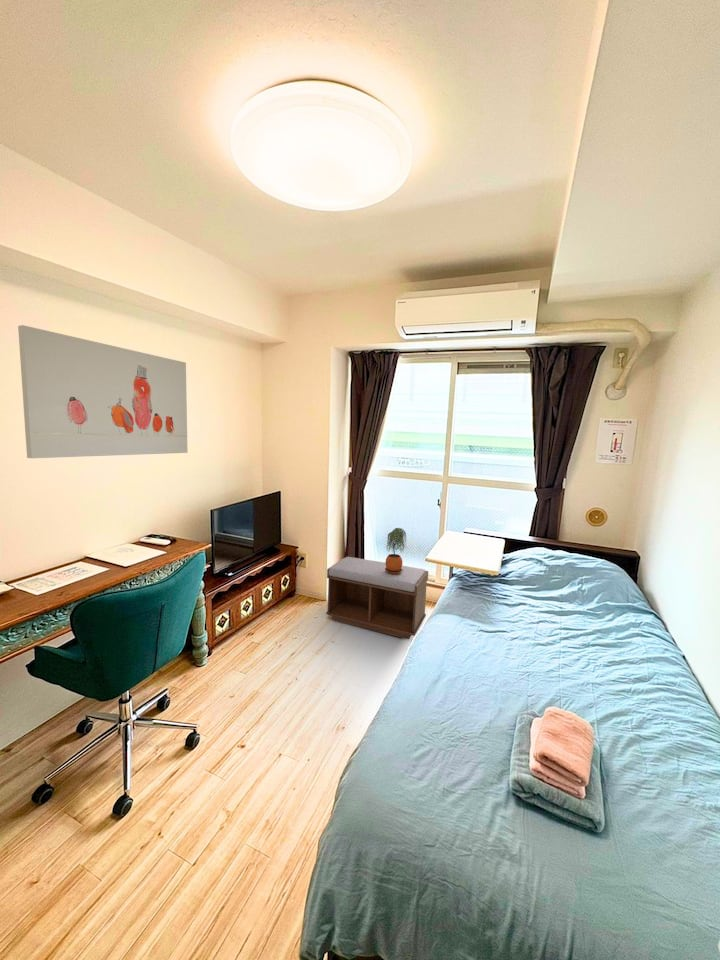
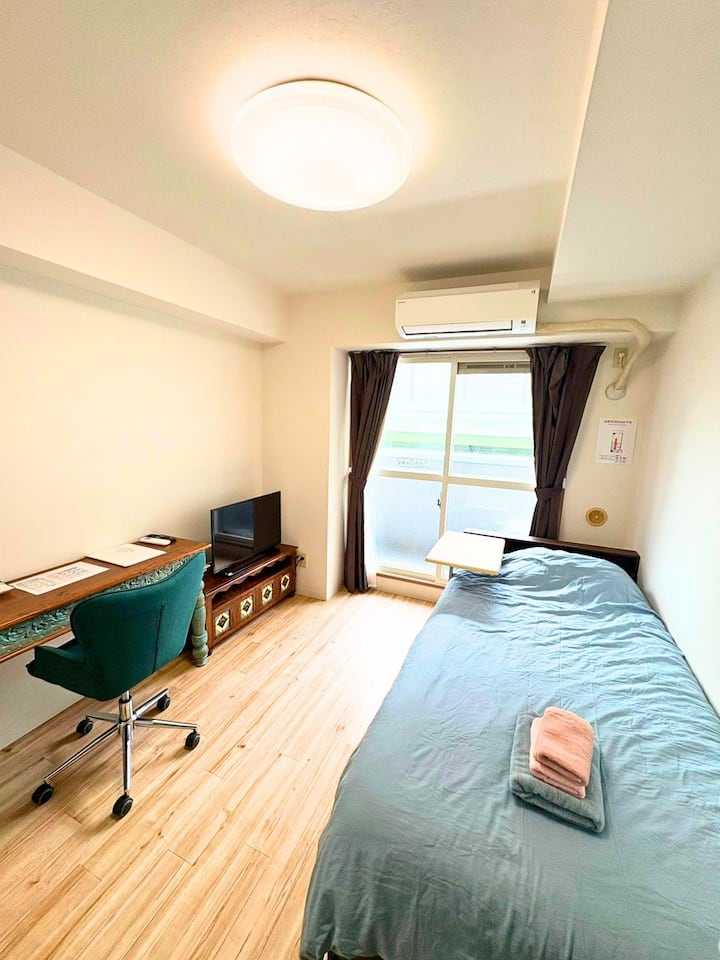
- potted plant [385,527,408,574]
- wall art [17,324,188,459]
- bench [325,556,429,640]
